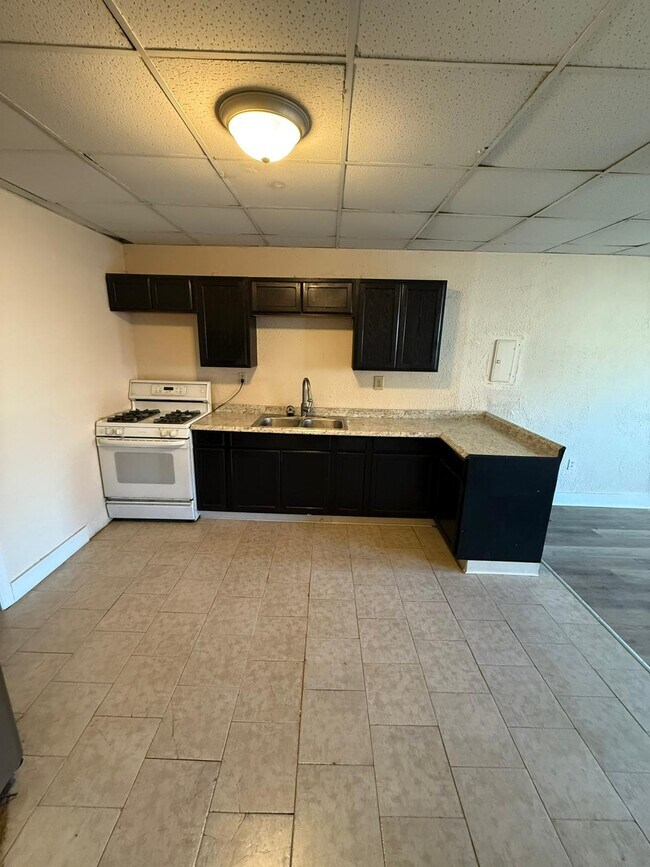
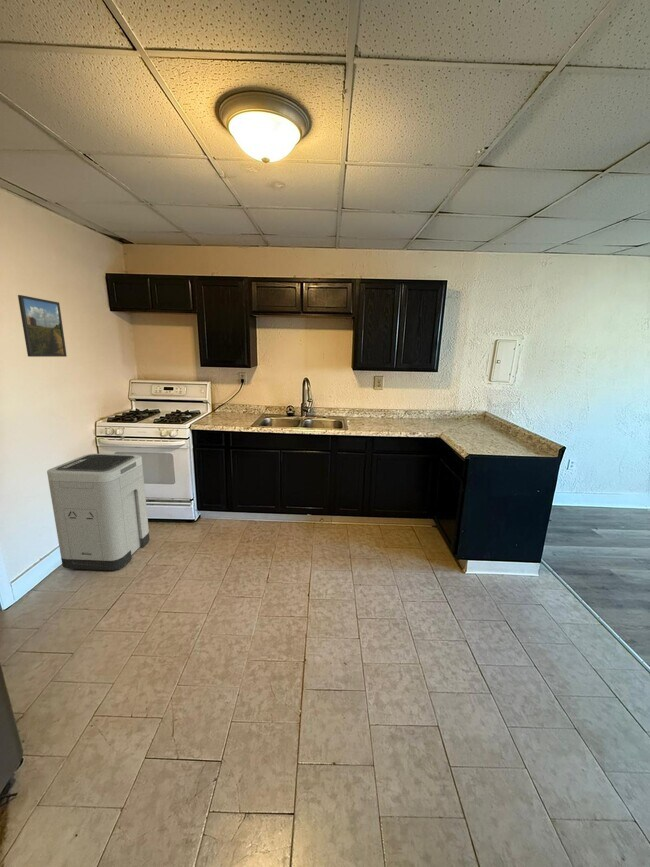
+ trash can [46,453,151,571]
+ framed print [17,294,68,358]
